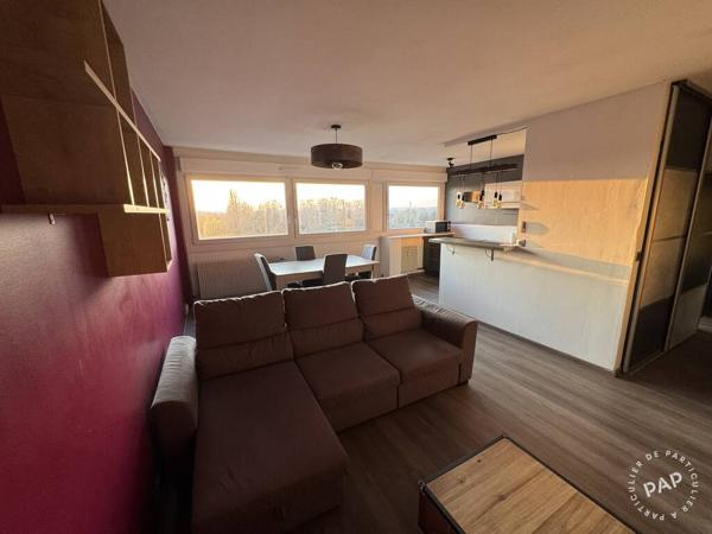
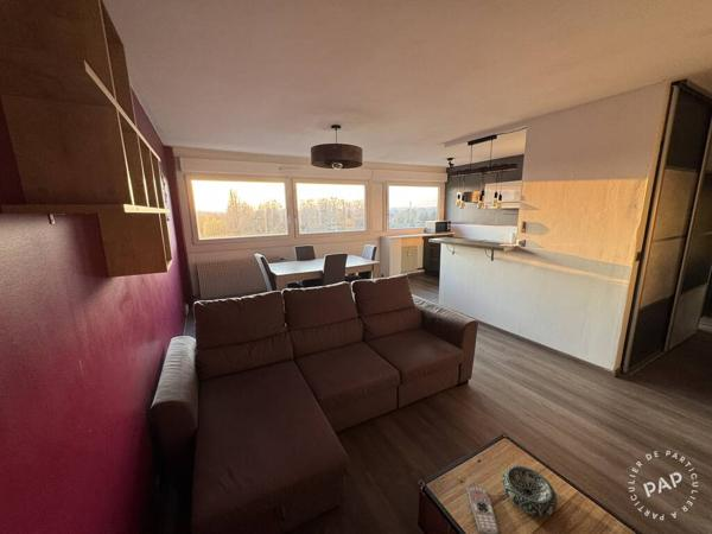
+ remote control [465,484,500,534]
+ decorative bowl [501,465,558,517]
